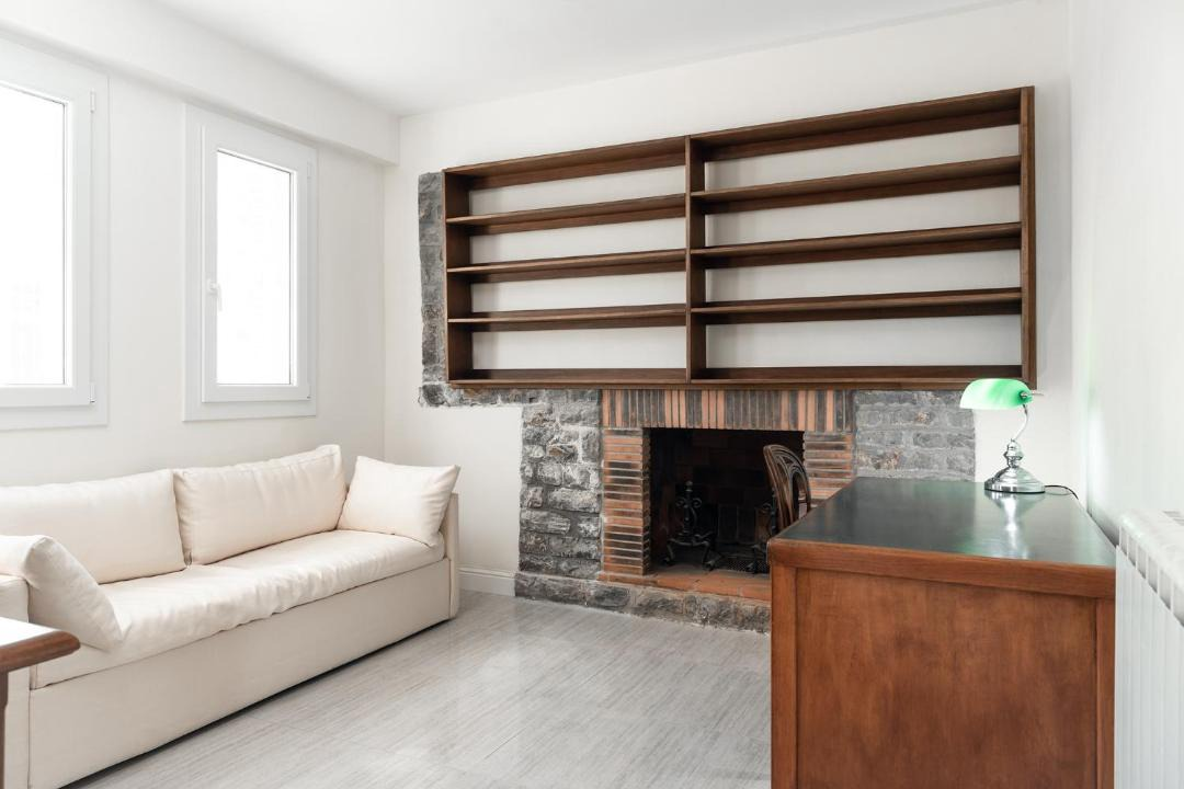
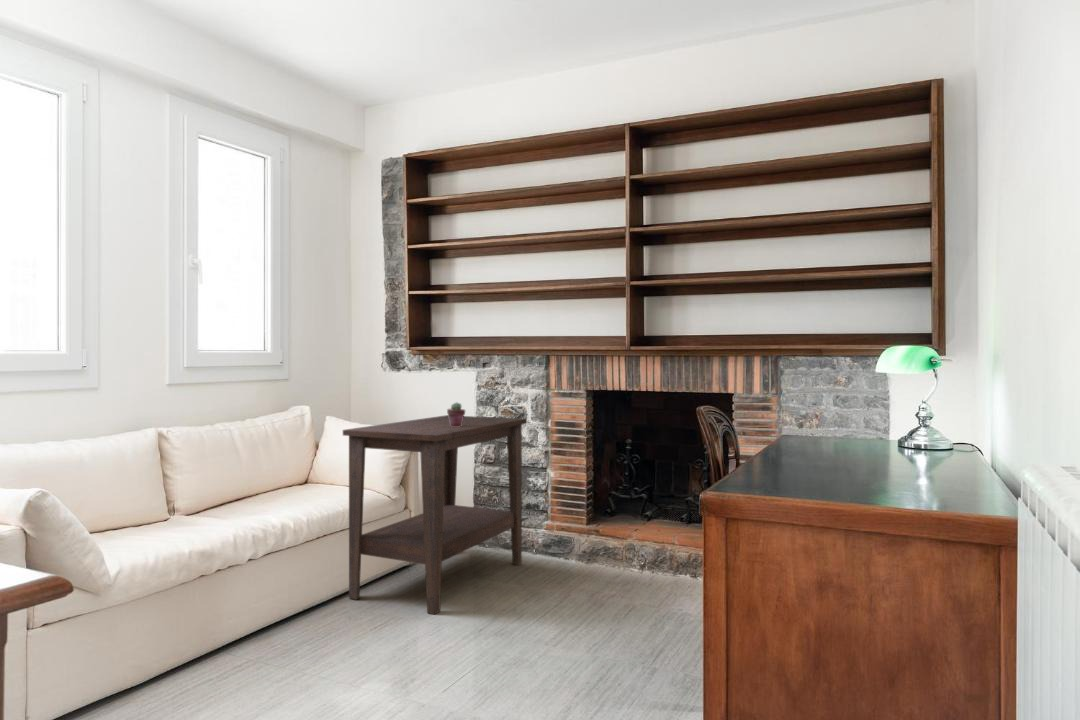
+ potted succulent [446,401,466,427]
+ side table [342,414,528,615]
